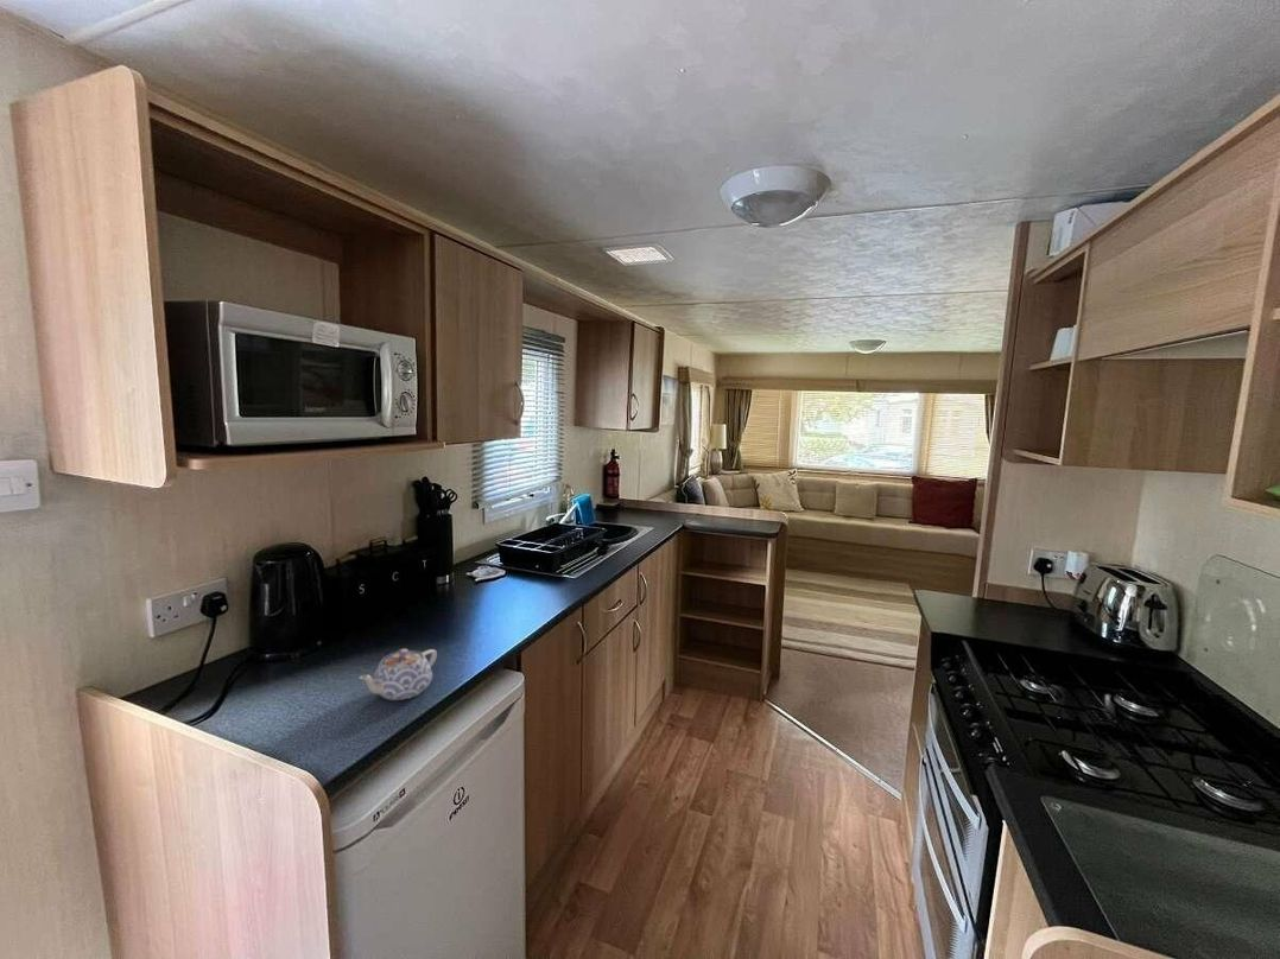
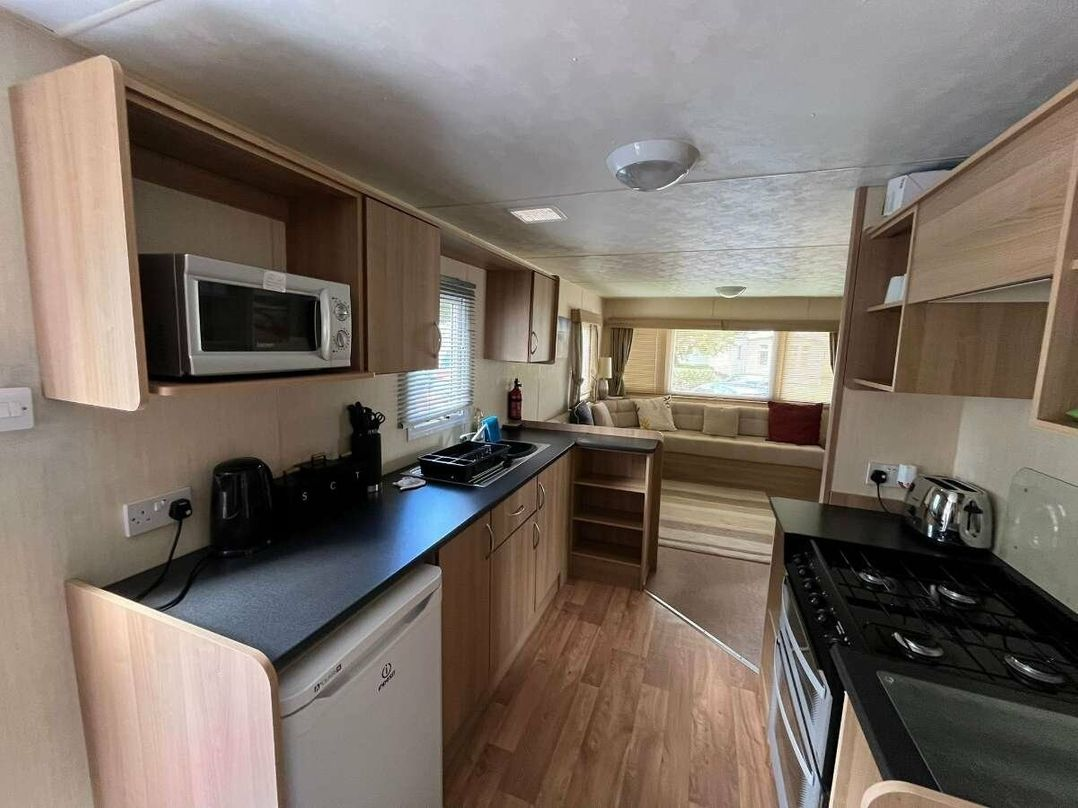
- teapot [357,648,438,701]
